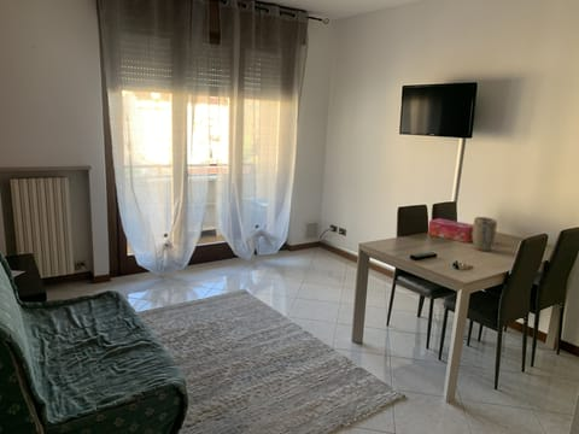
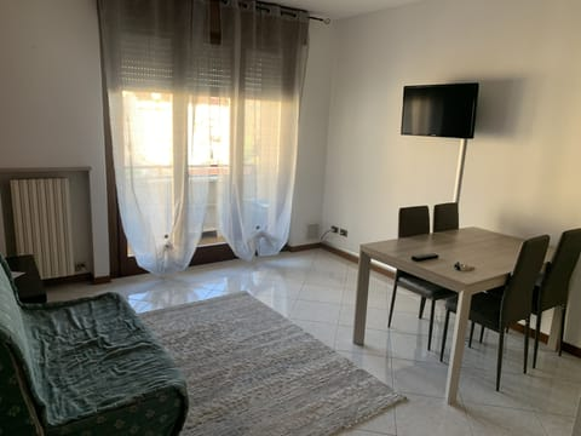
- tissue box [427,217,474,244]
- plant pot [472,216,498,252]
